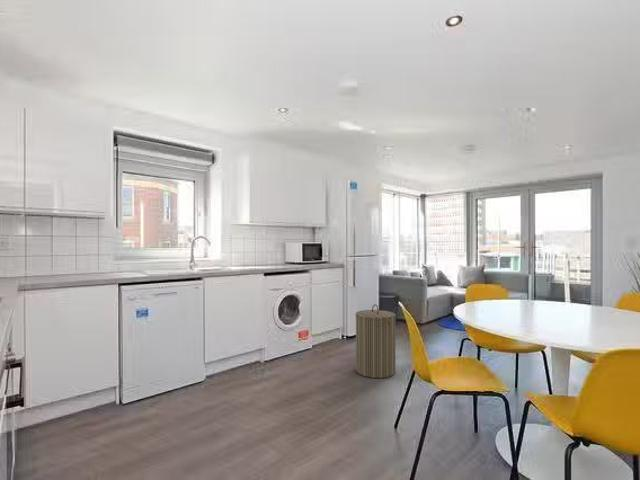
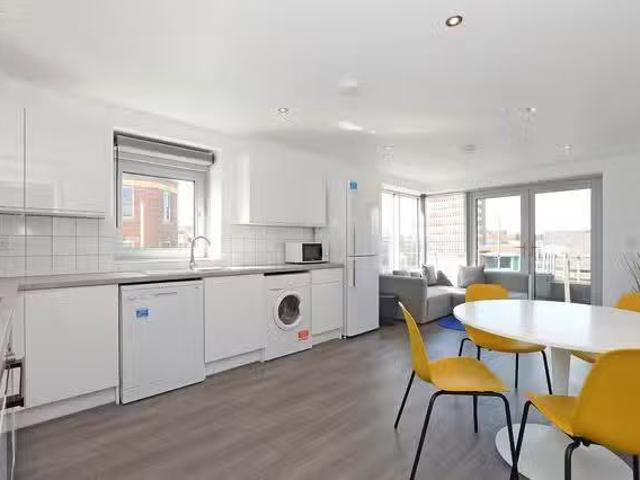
- laundry hamper [355,303,397,379]
